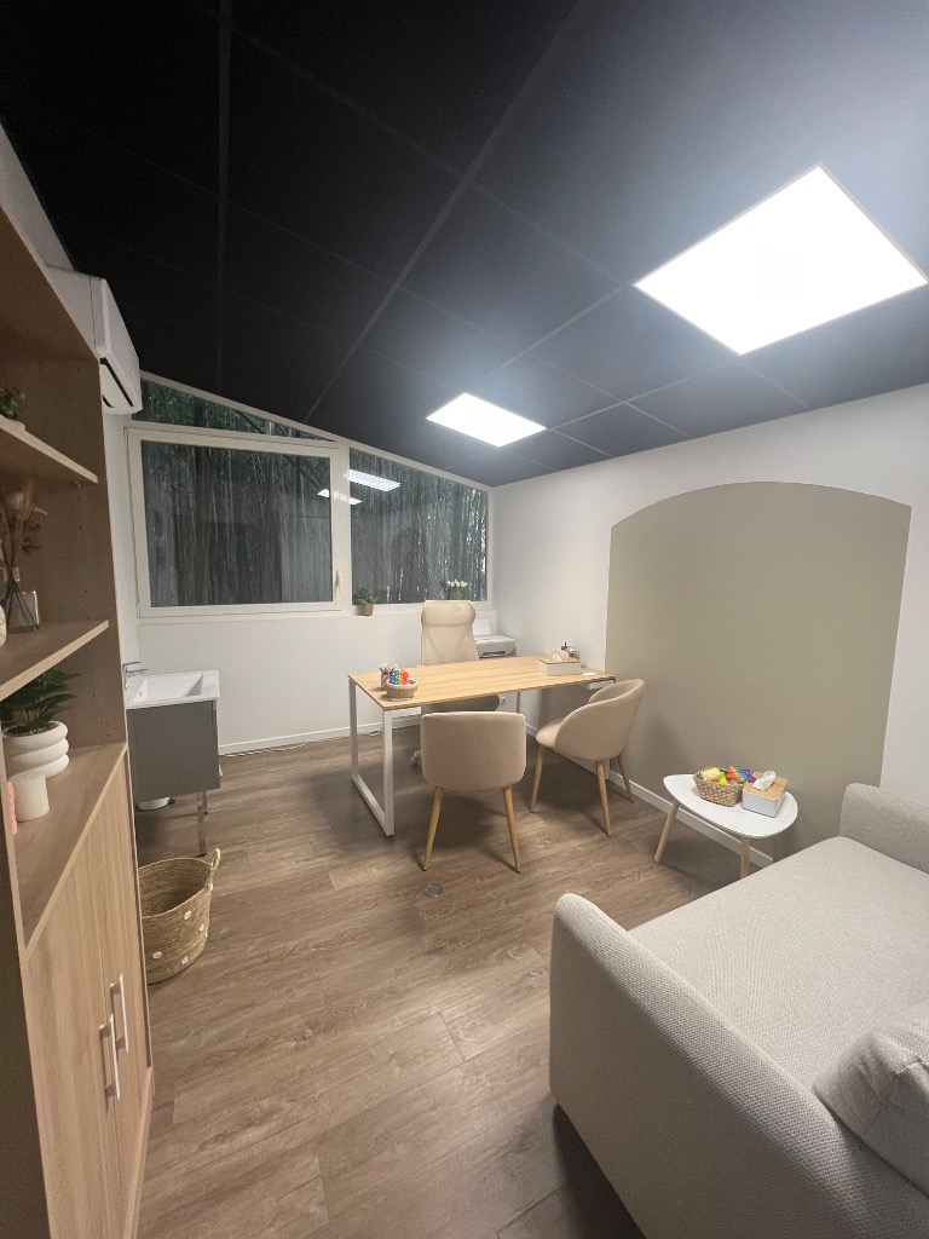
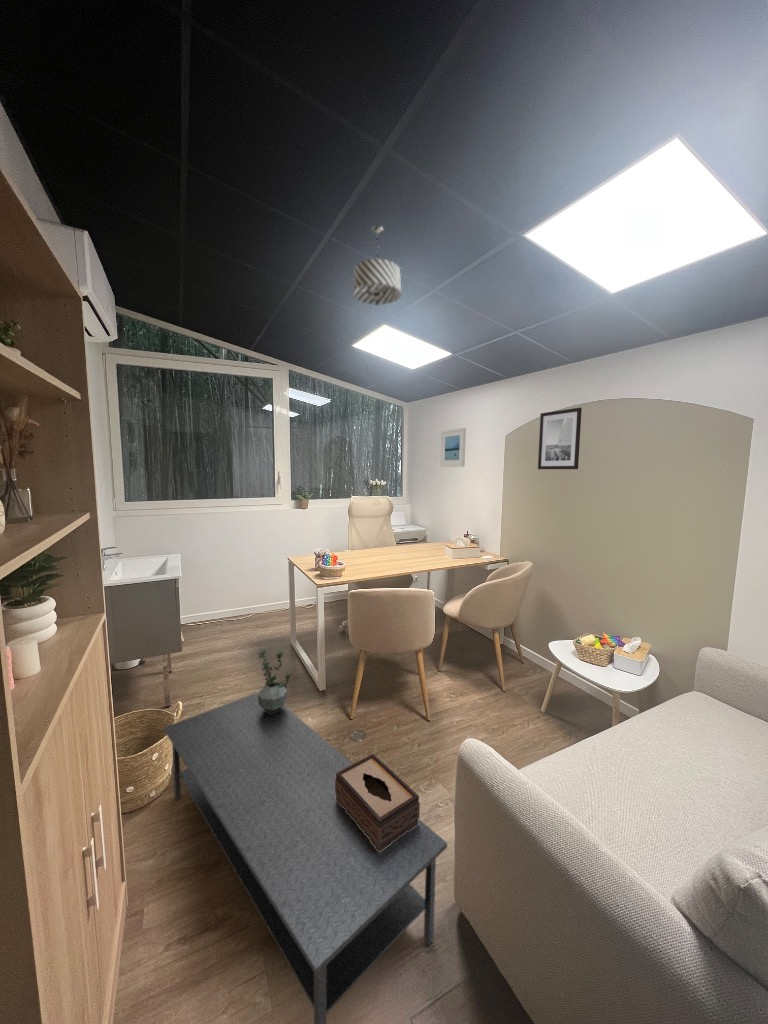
+ tissue box [335,753,421,852]
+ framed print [439,427,467,468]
+ potted plant [257,648,293,714]
+ wall art [537,407,583,470]
+ pendant light [351,225,402,307]
+ coffee table [163,690,448,1024]
